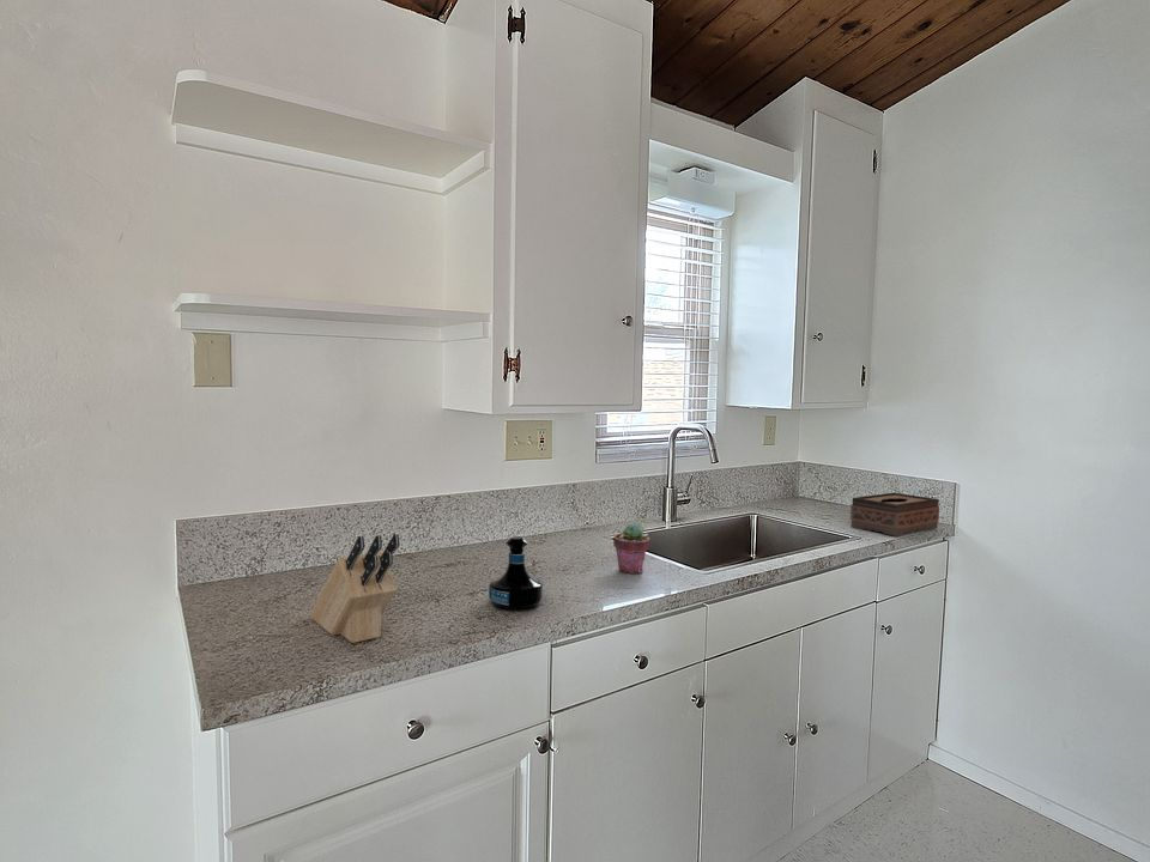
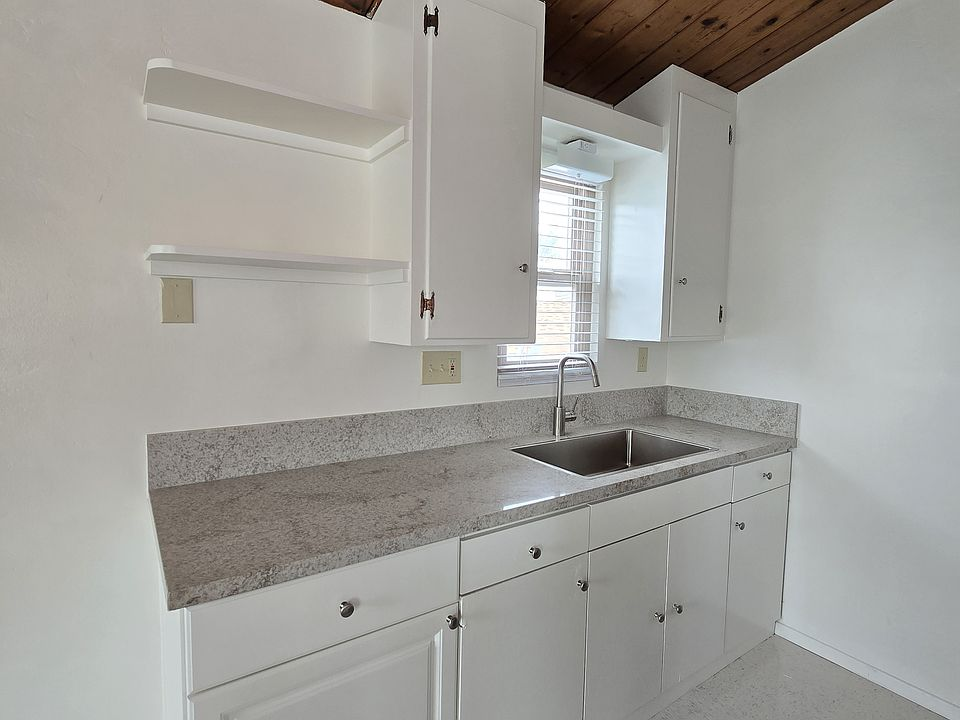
- potted succulent [612,522,650,575]
- knife block [309,533,400,644]
- tissue box [849,492,940,538]
- tequila bottle [488,535,544,612]
